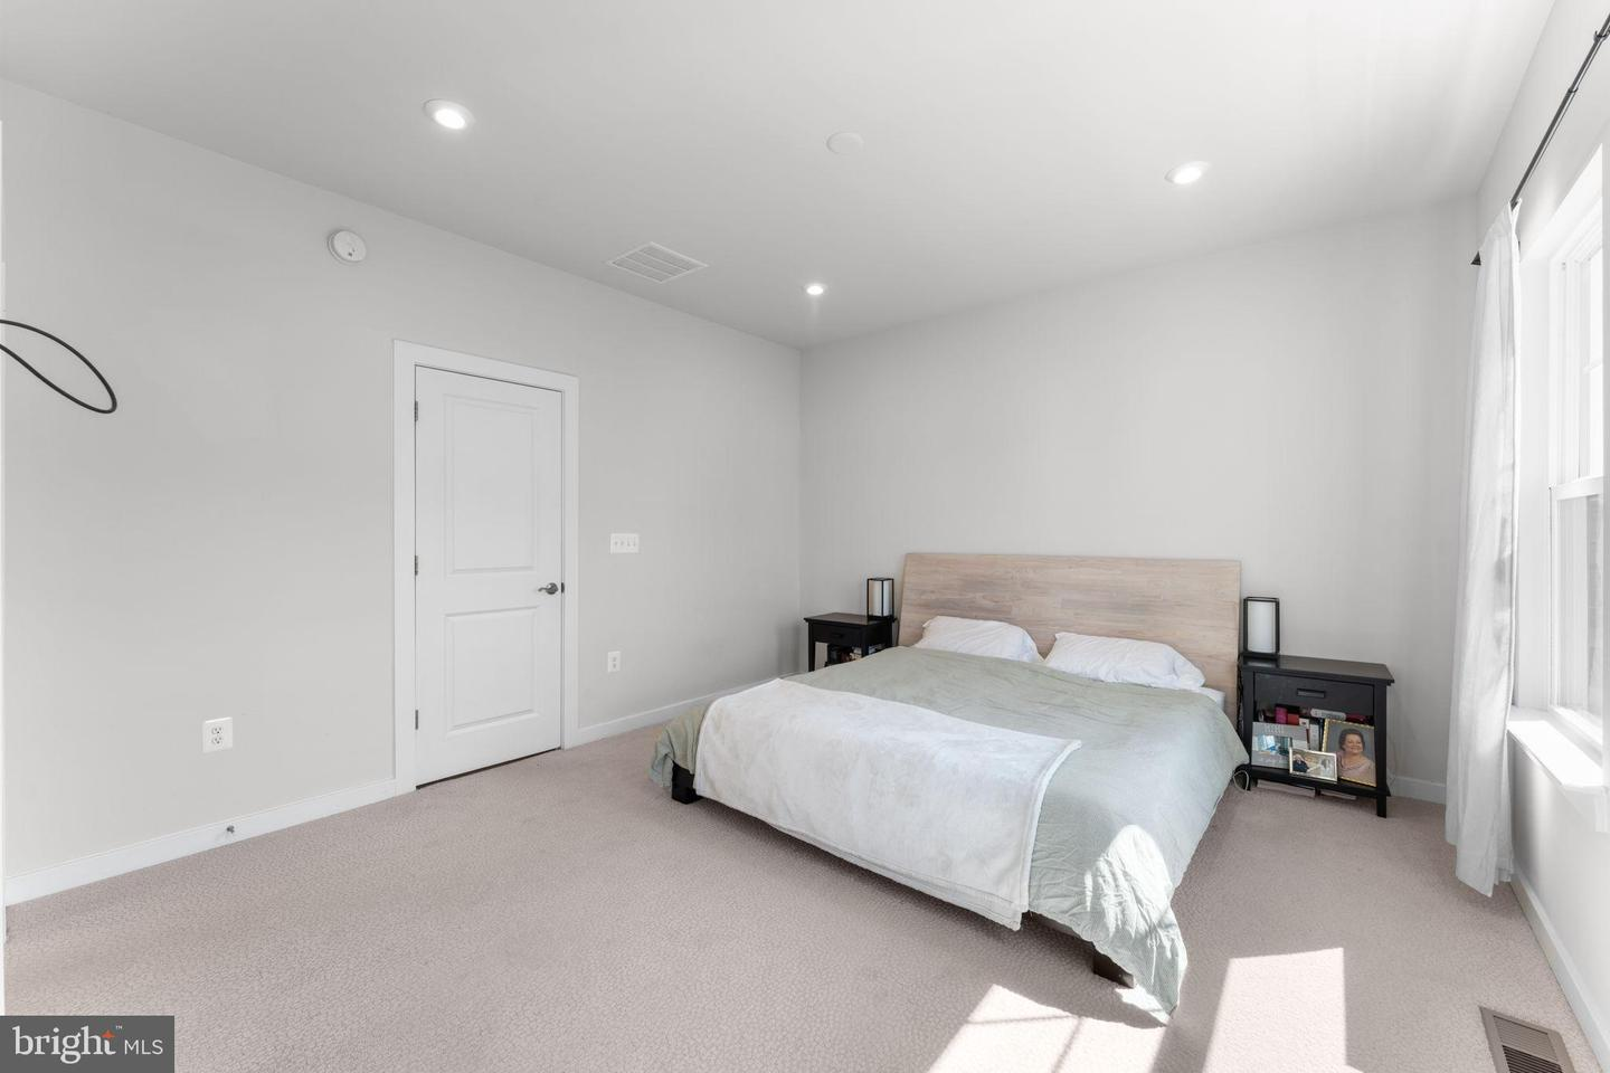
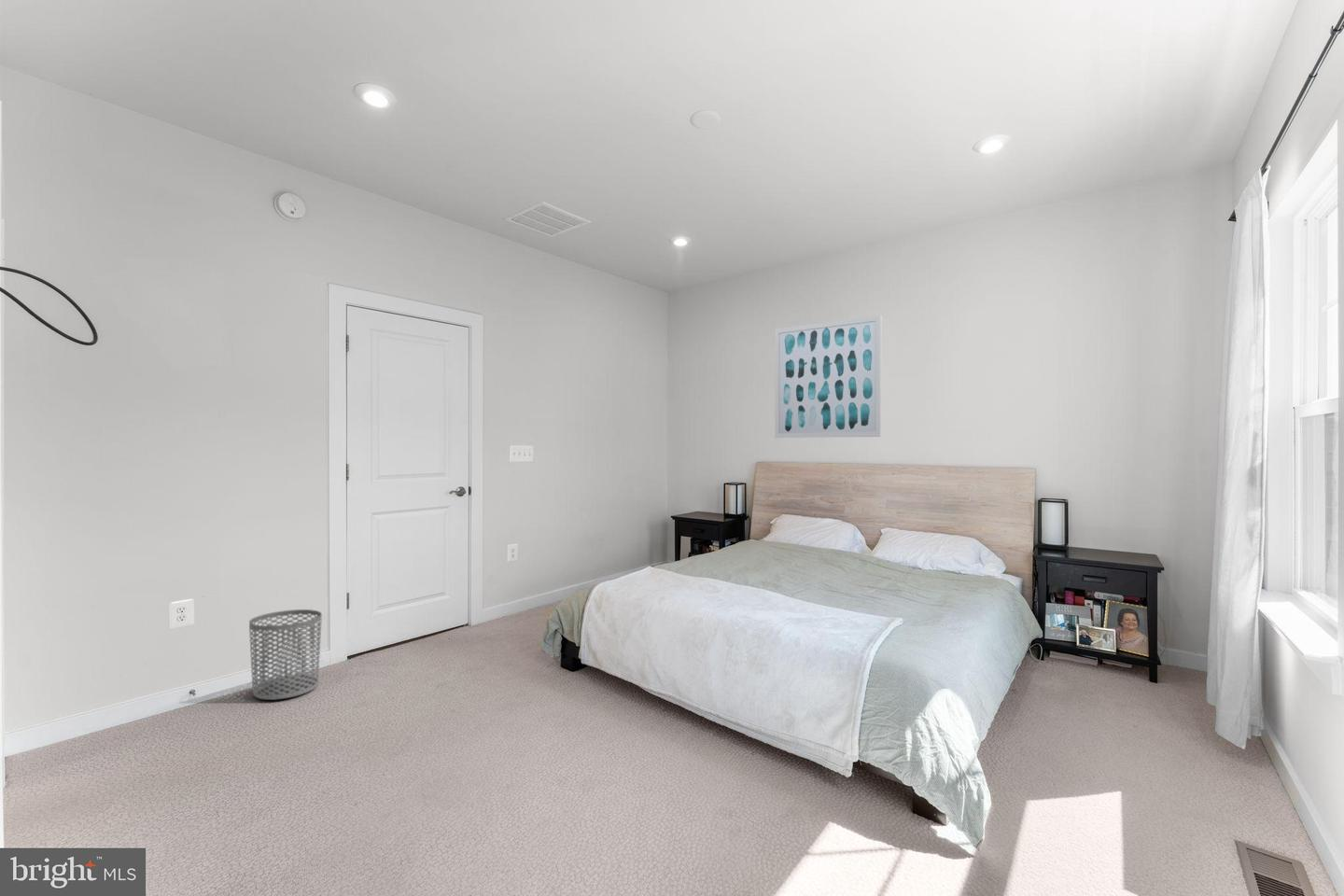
+ waste bin [248,609,323,701]
+ wall art [774,315,882,439]
